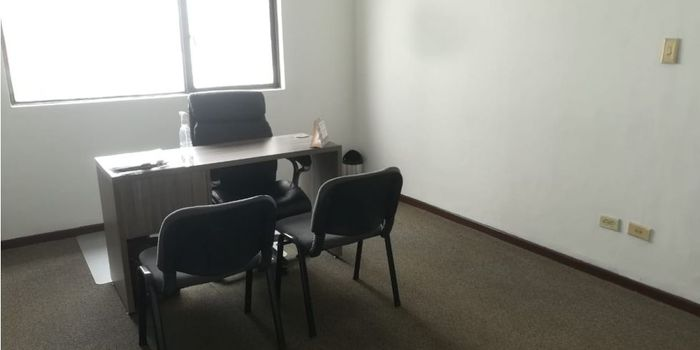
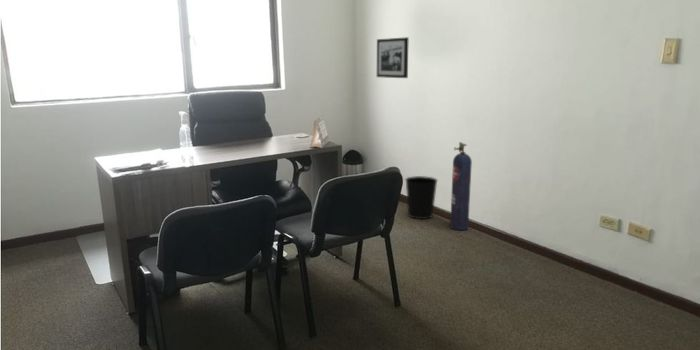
+ picture frame [376,36,410,79]
+ wastebasket [404,175,439,220]
+ gas cylinder [449,141,473,231]
